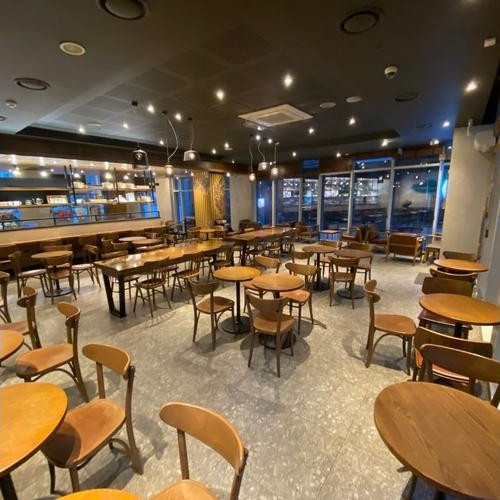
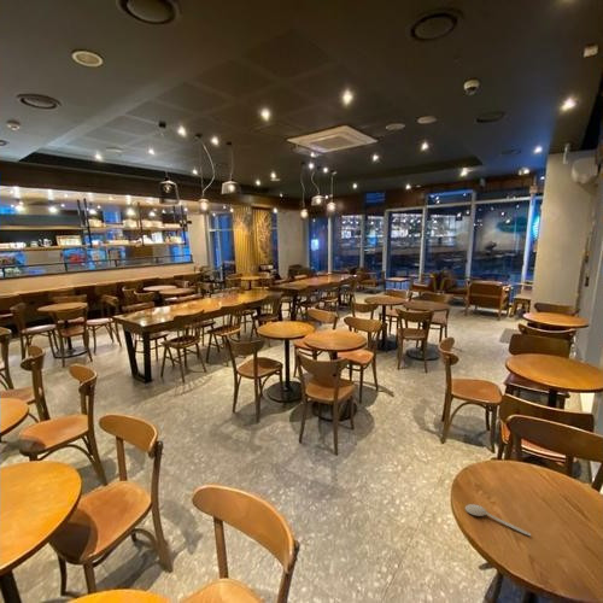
+ spoon [464,503,532,537]
